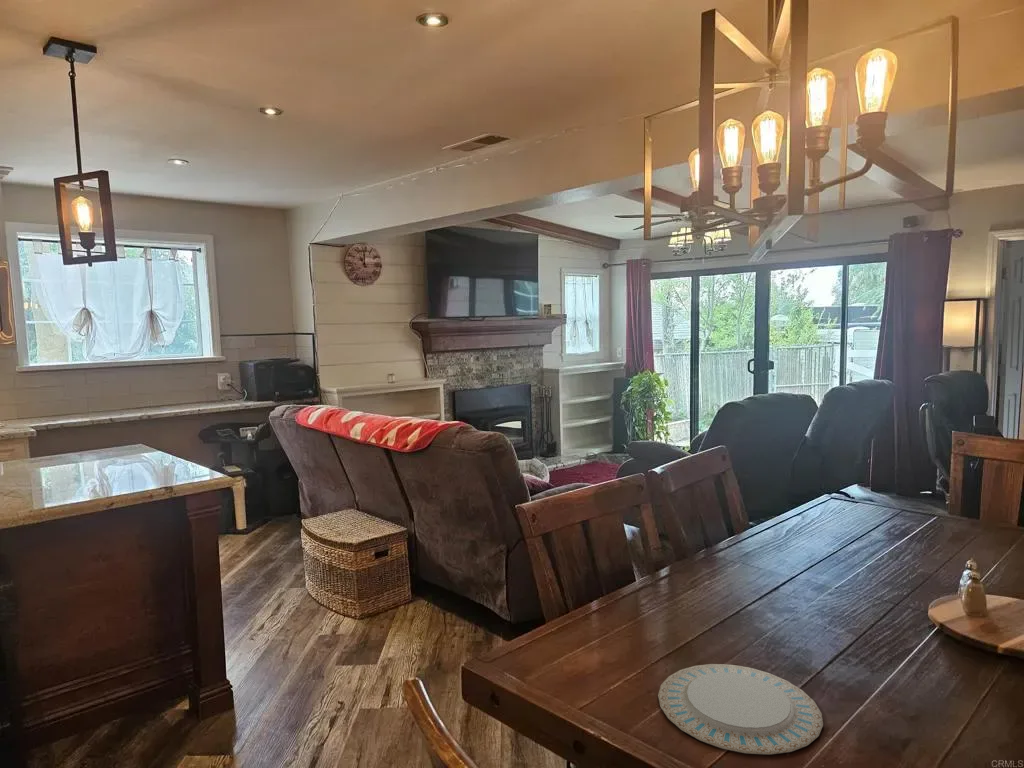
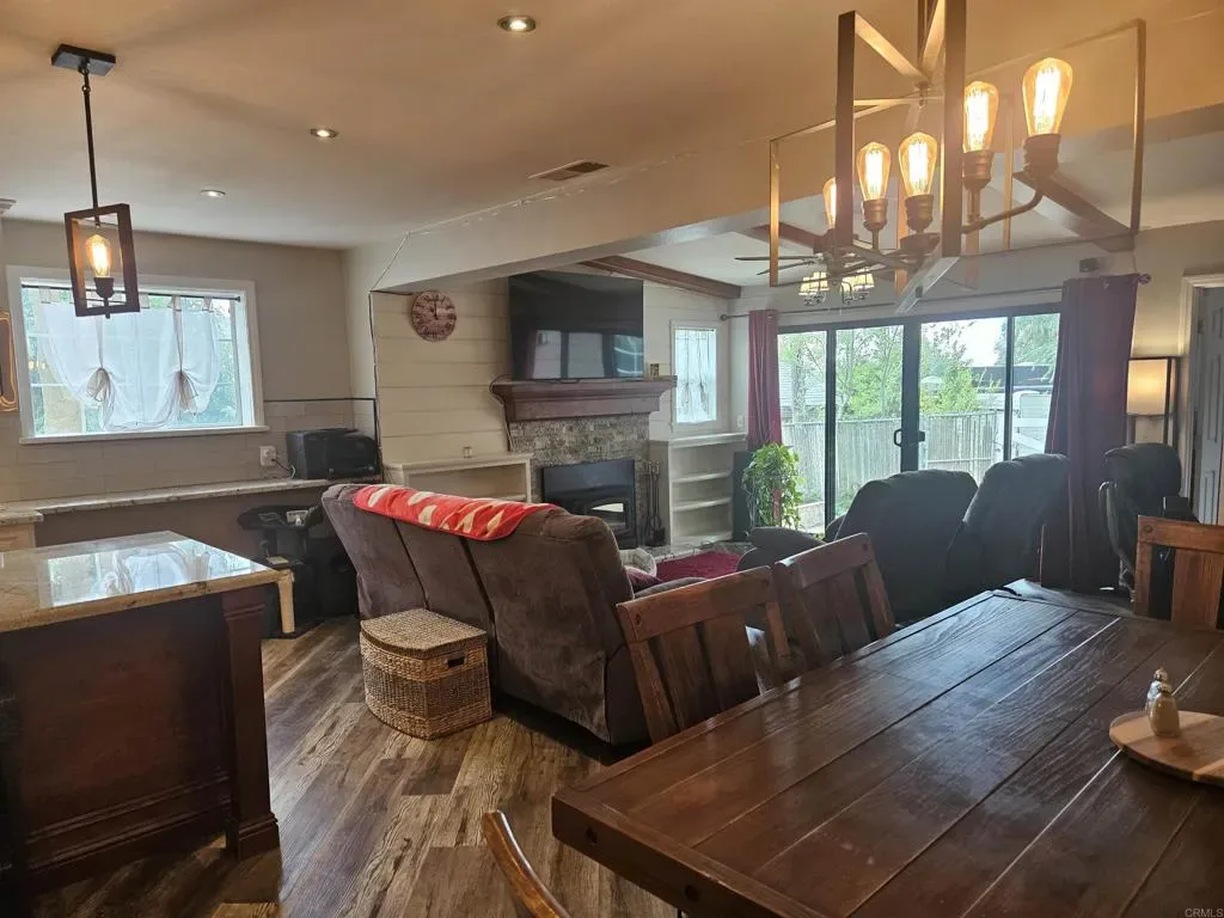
- chinaware [657,663,824,756]
